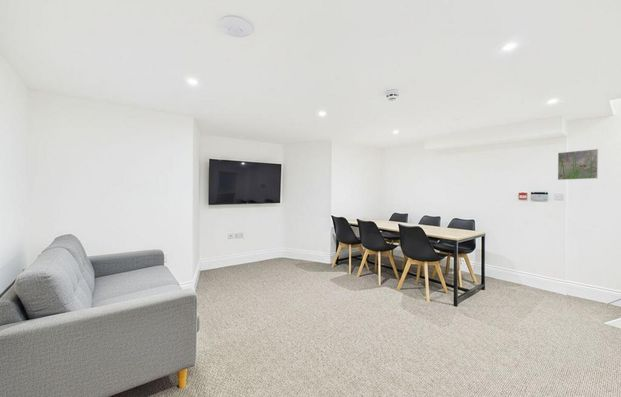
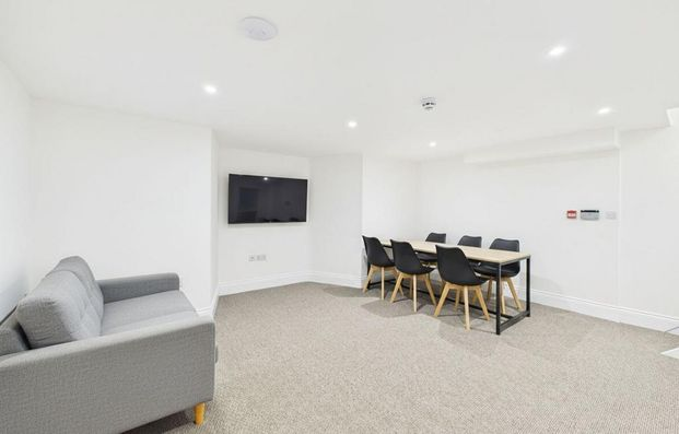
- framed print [557,148,599,181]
